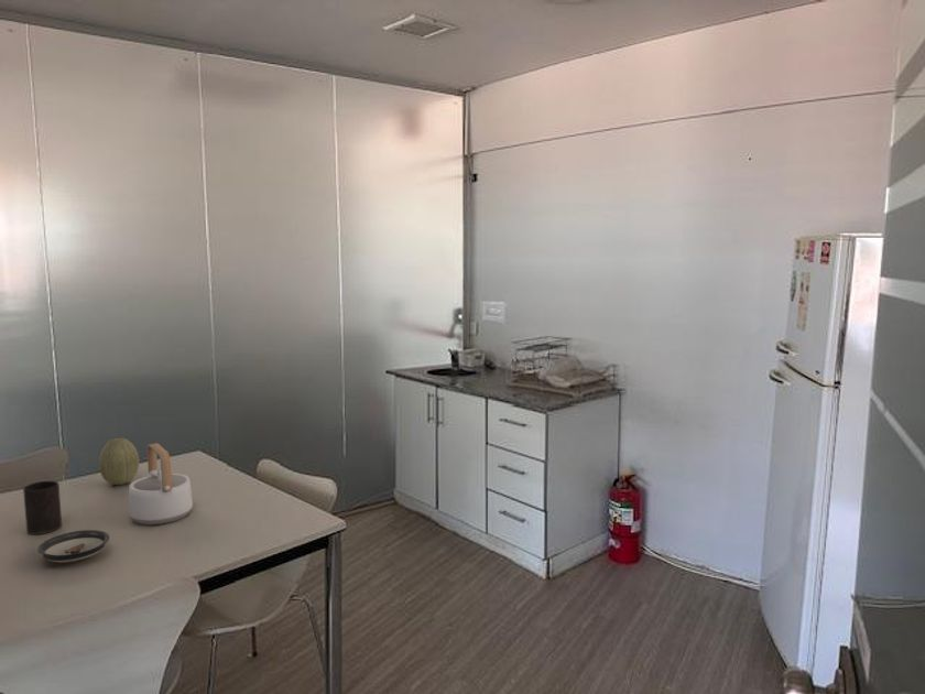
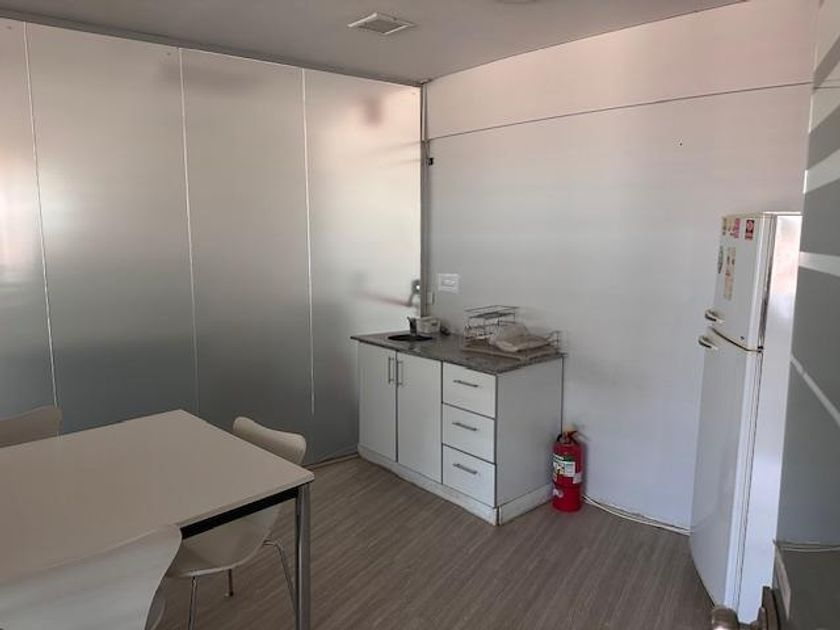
- cup [22,480,63,535]
- teapot [128,442,194,525]
- fruit [98,437,140,486]
- saucer [36,529,110,564]
